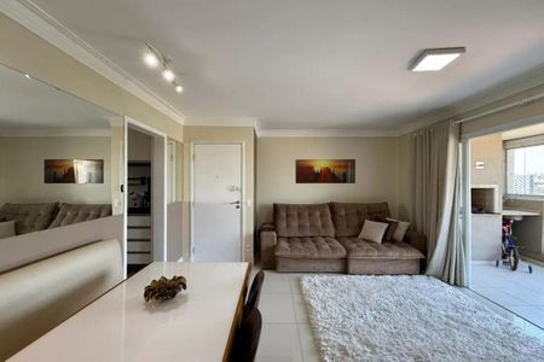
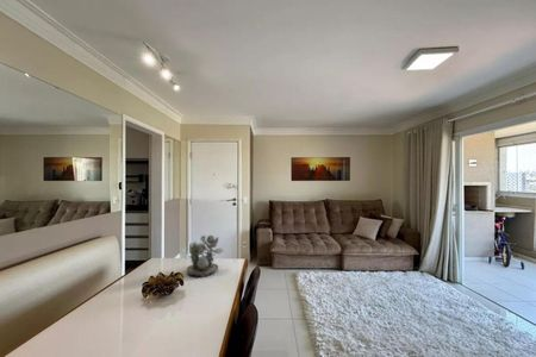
+ succulent plant [186,233,225,278]
